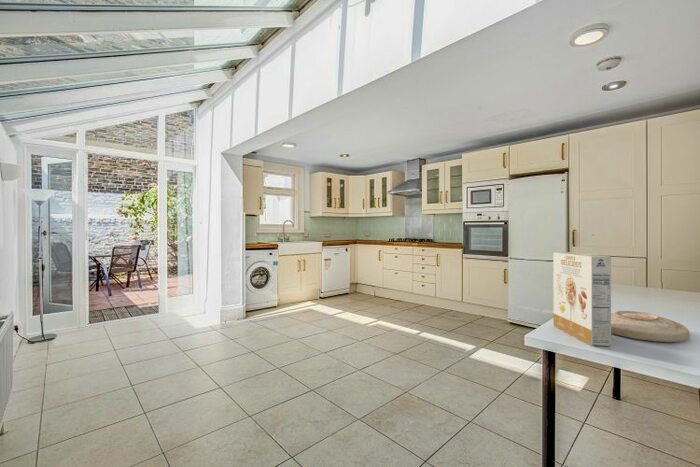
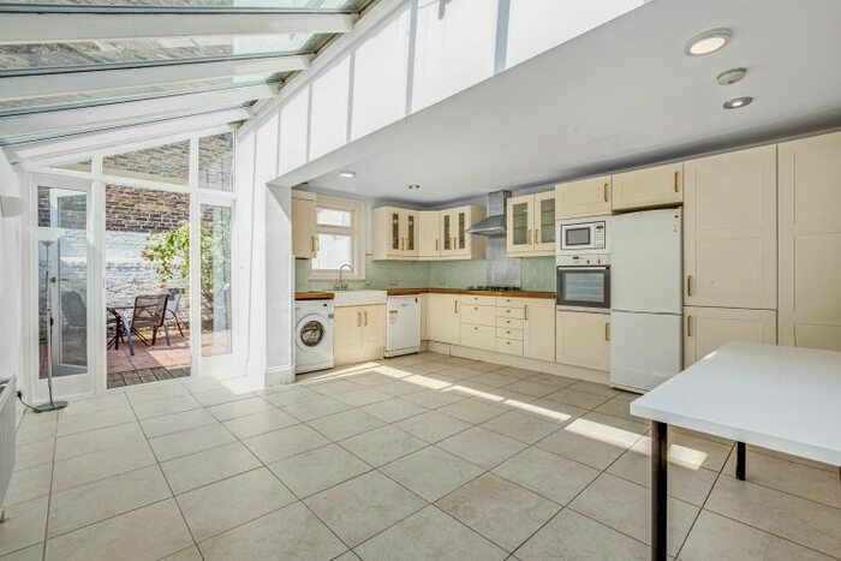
- plate [611,310,691,343]
- cereal box [552,251,612,347]
